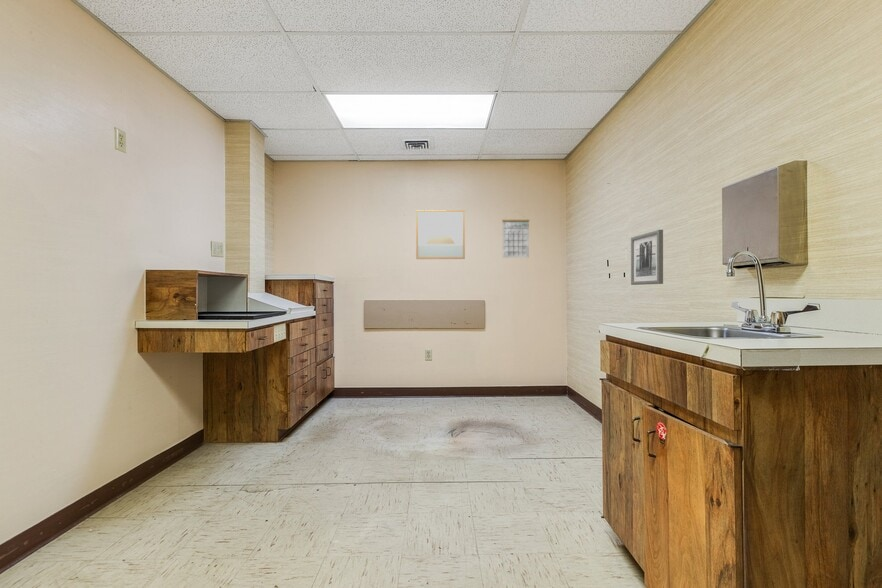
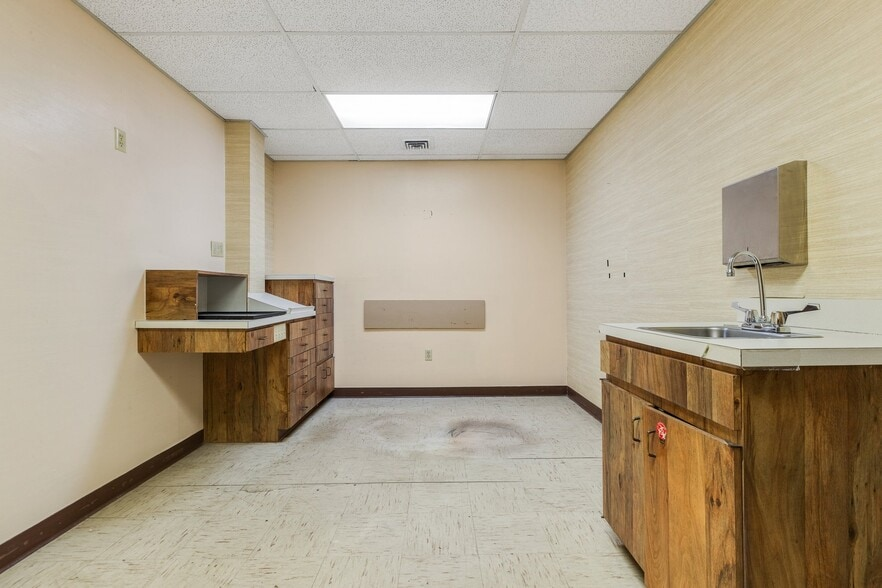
- calendar [501,210,530,259]
- wall art [630,229,664,286]
- wall art [415,209,466,260]
